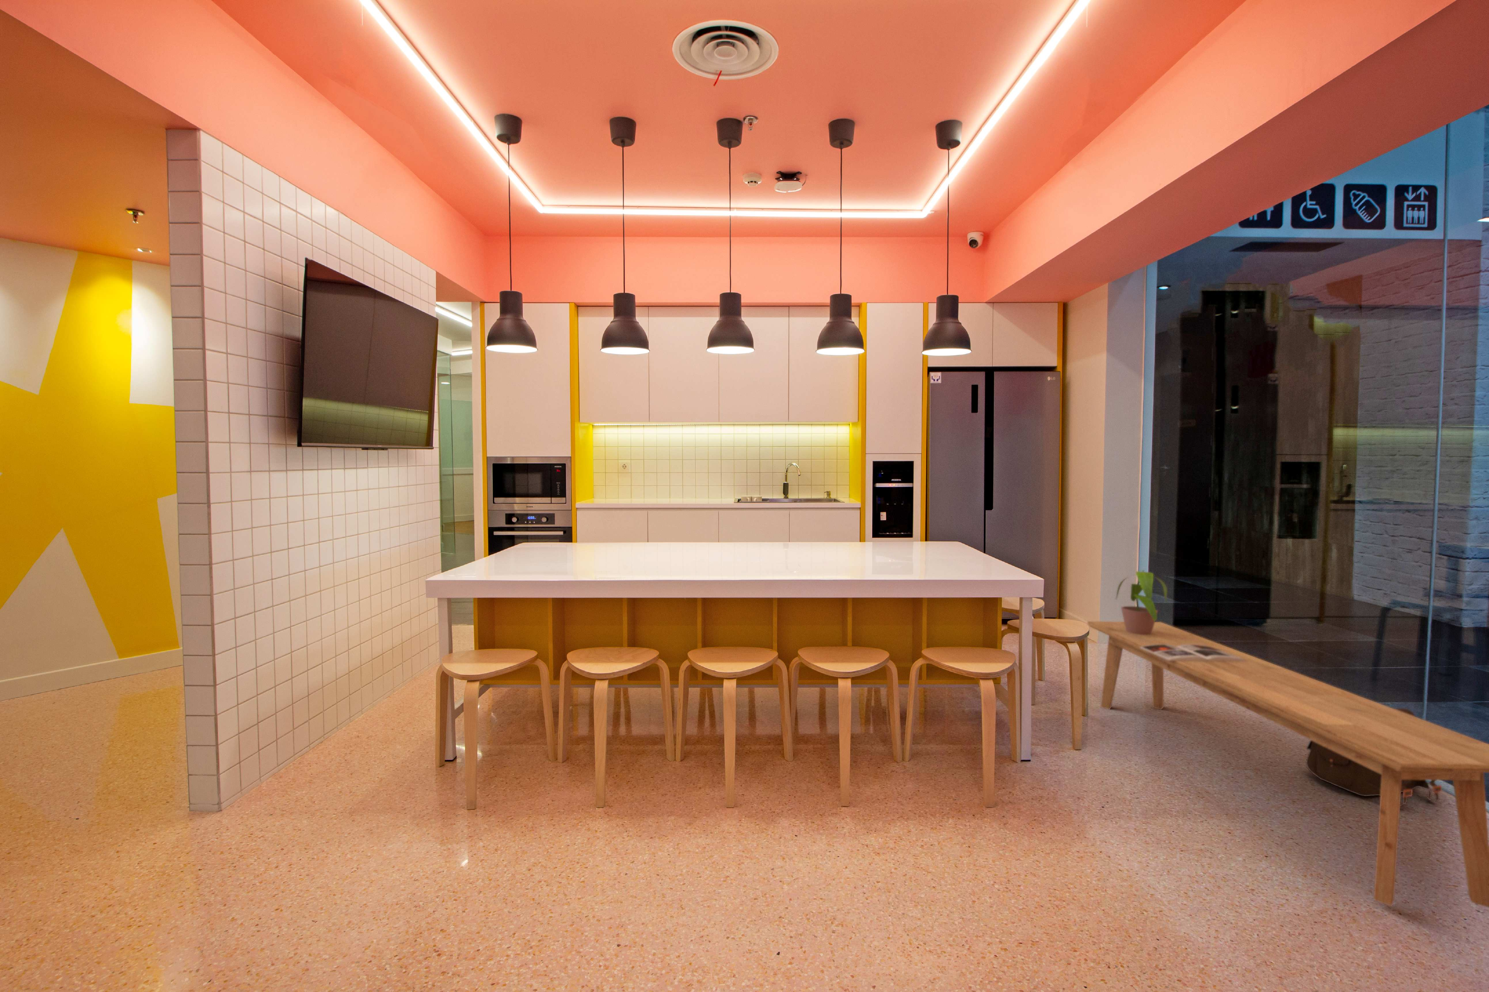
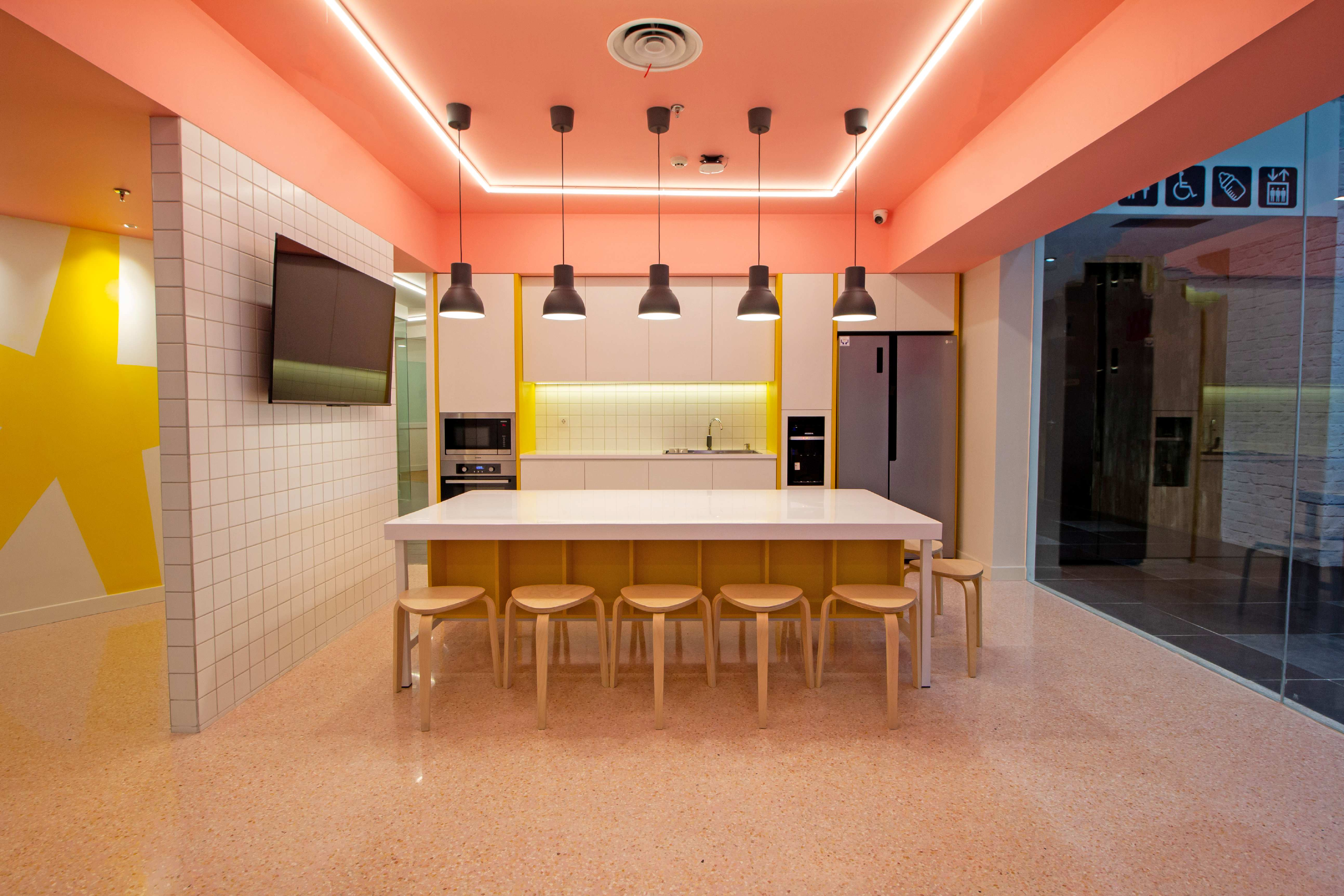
- bench [1087,621,1489,908]
- potted plant [1116,569,1168,634]
- satchel [1306,707,1442,806]
- magazine [1140,644,1246,661]
